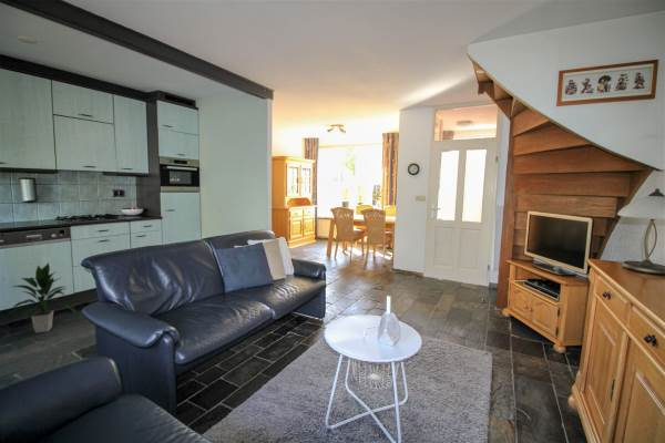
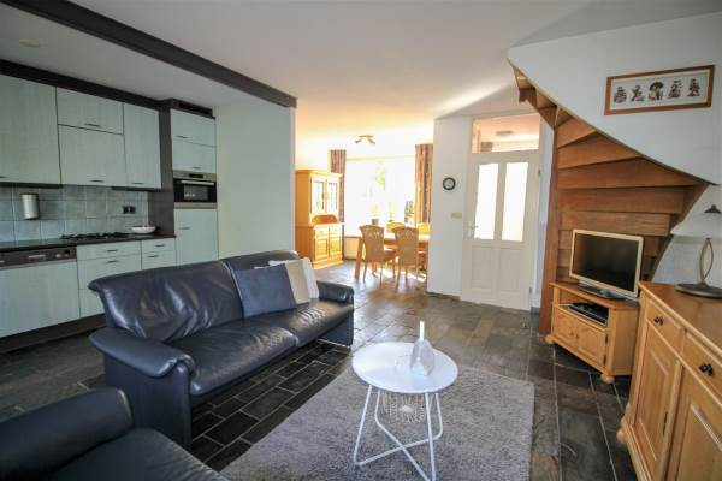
- indoor plant [10,261,78,334]
